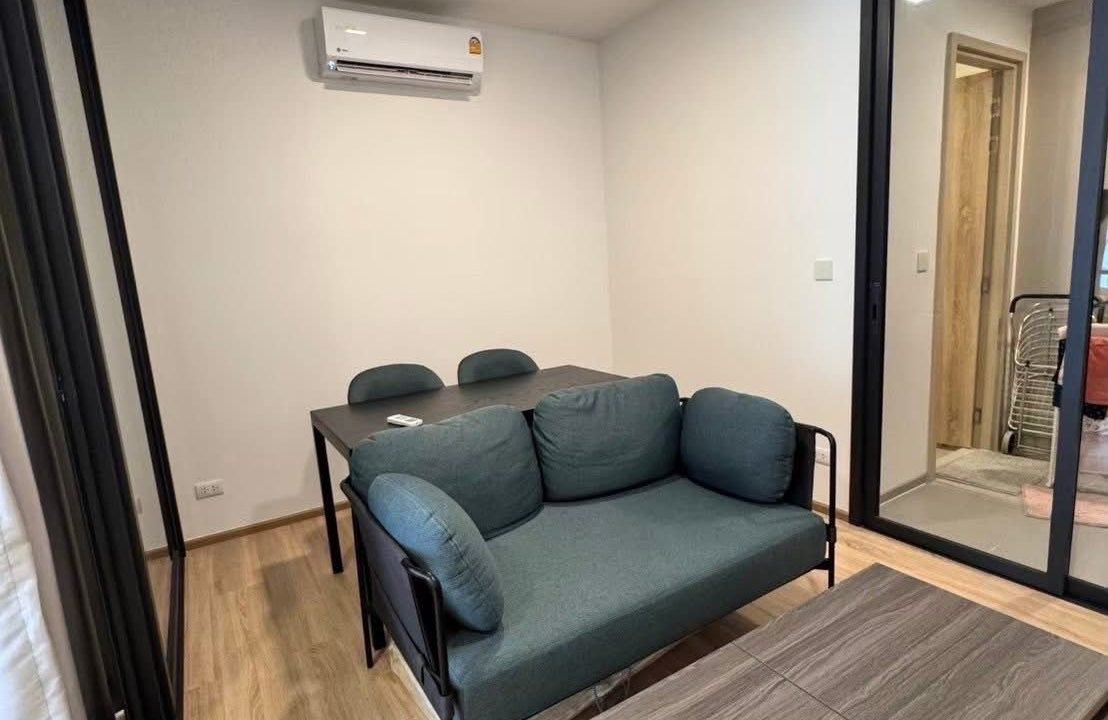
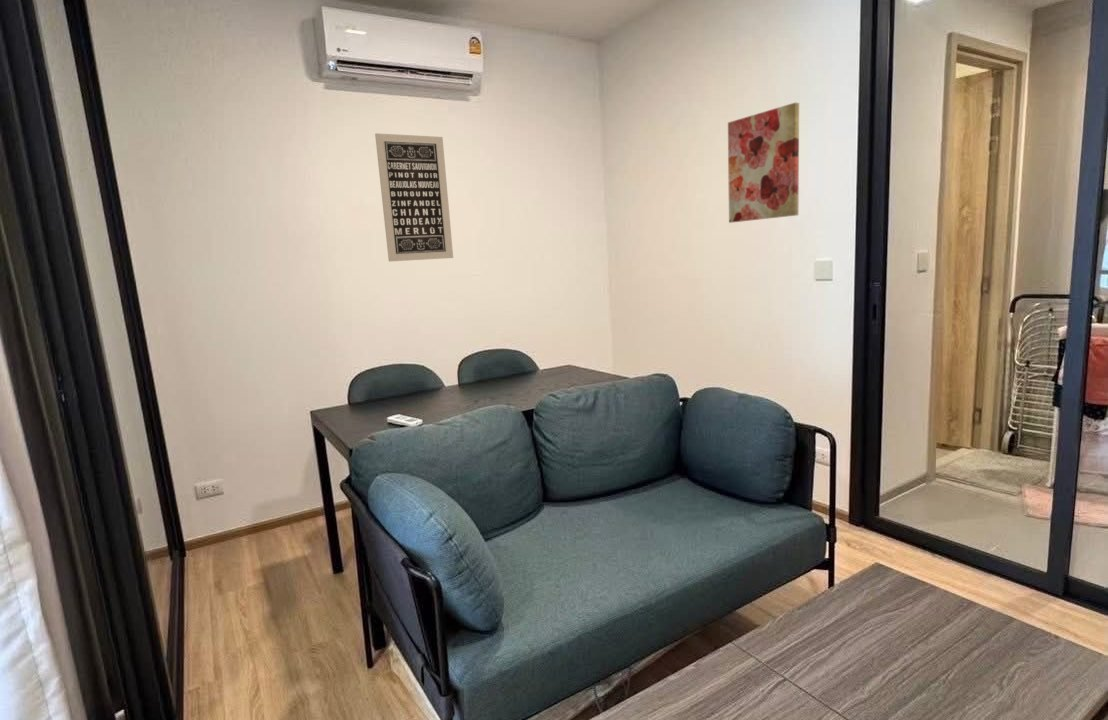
+ wall art [727,102,800,224]
+ wall art [374,132,454,263]
